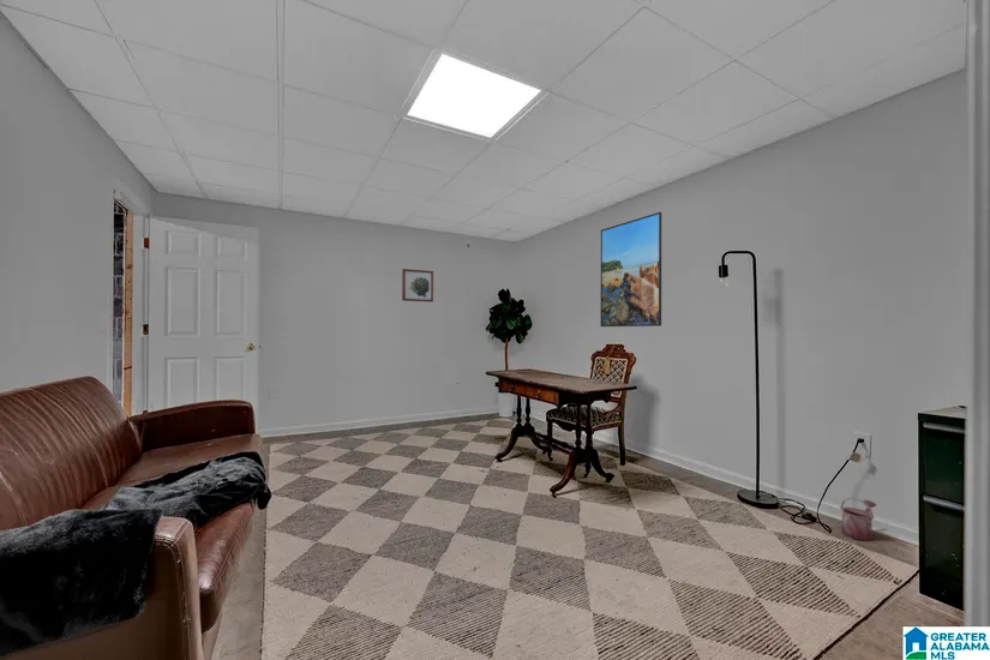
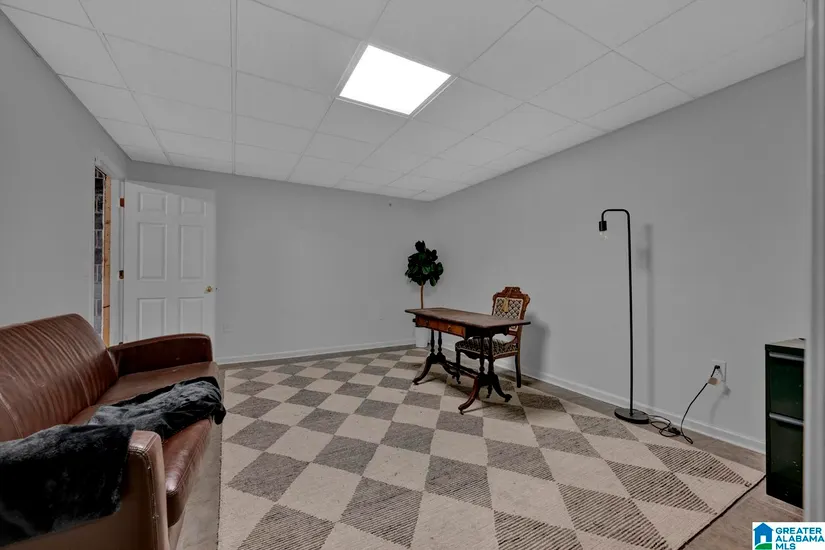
- wall art [401,268,434,304]
- watering can [839,496,877,541]
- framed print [600,211,662,328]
